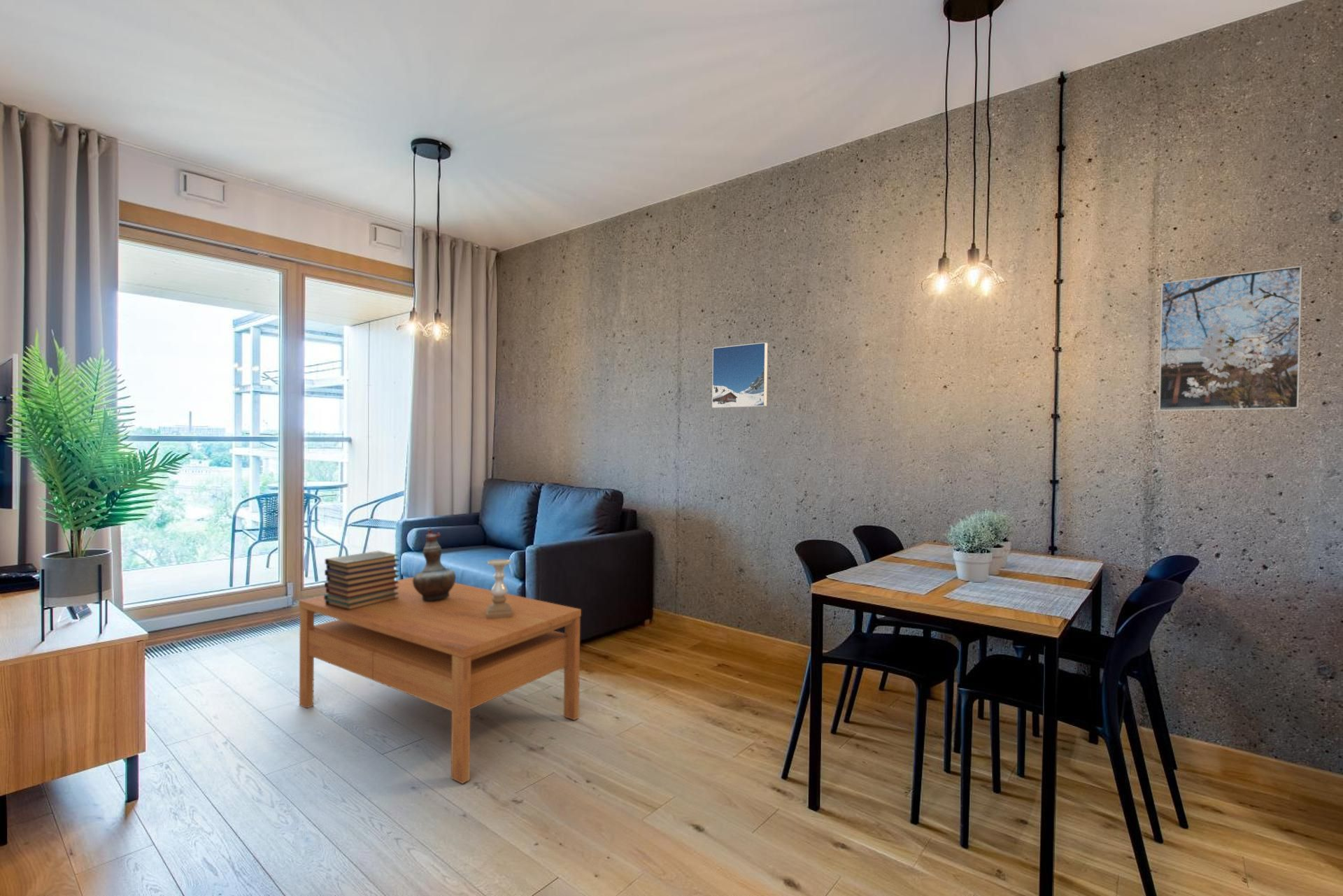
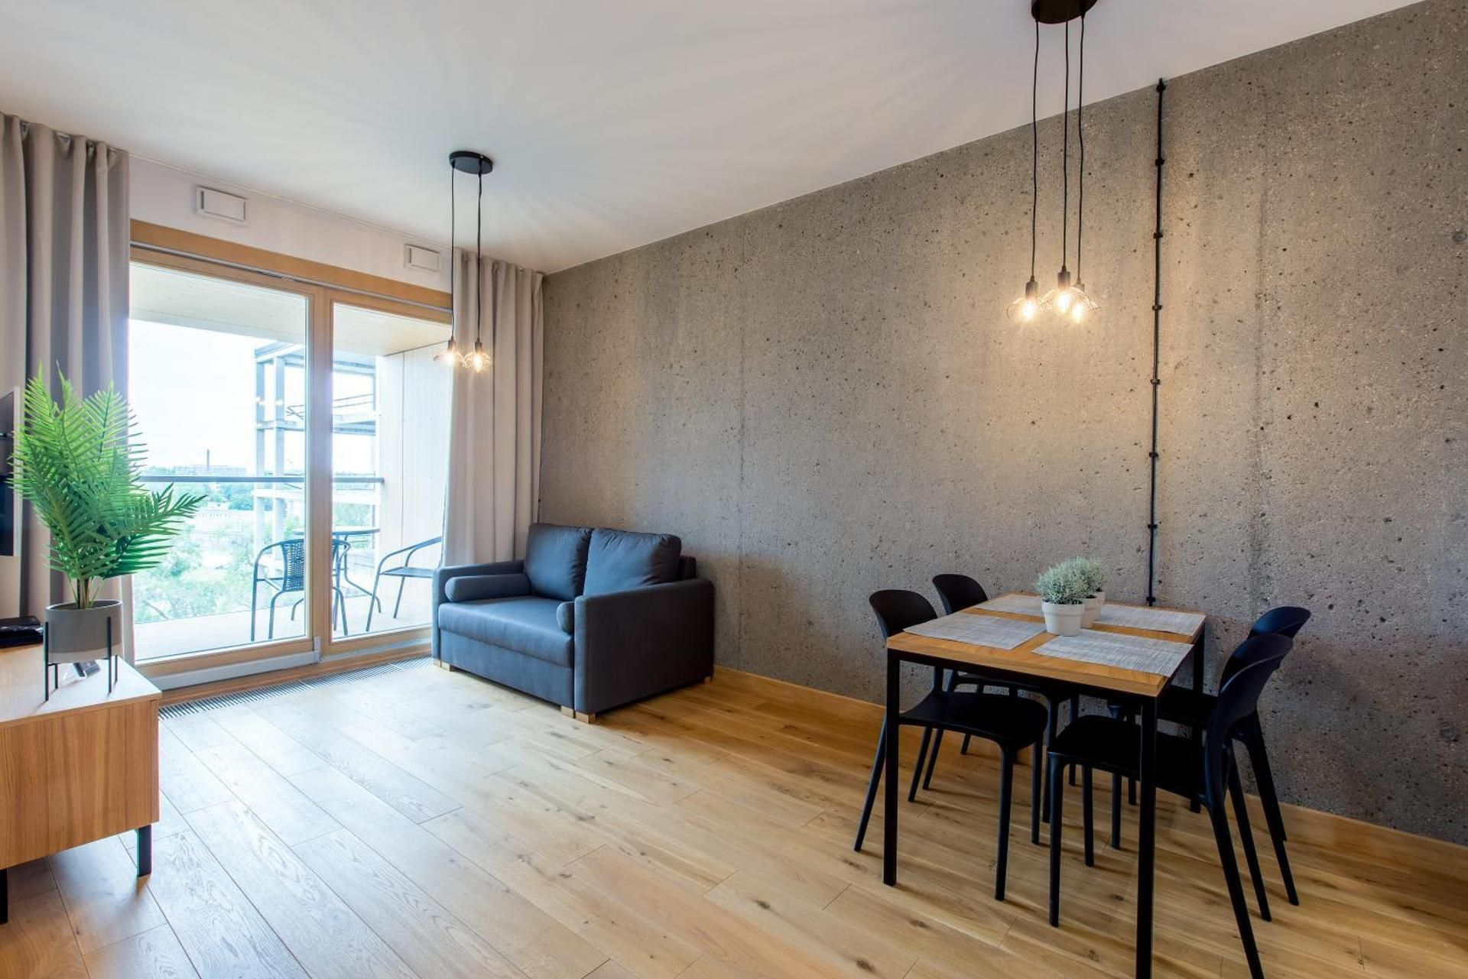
- book stack [324,550,400,611]
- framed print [711,342,769,408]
- decorative vase [413,526,457,602]
- candle holder [486,558,512,619]
- coffee table [298,576,582,784]
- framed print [1158,265,1302,412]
